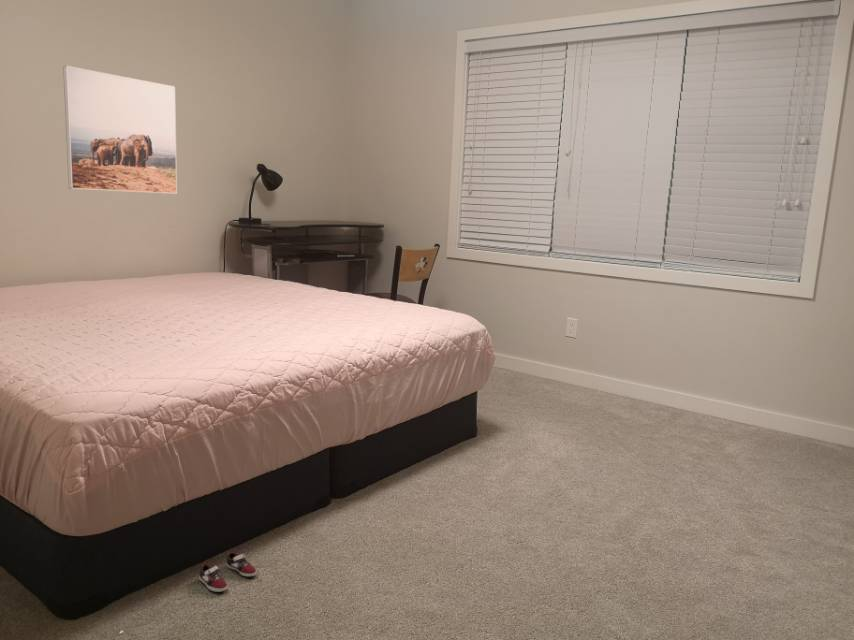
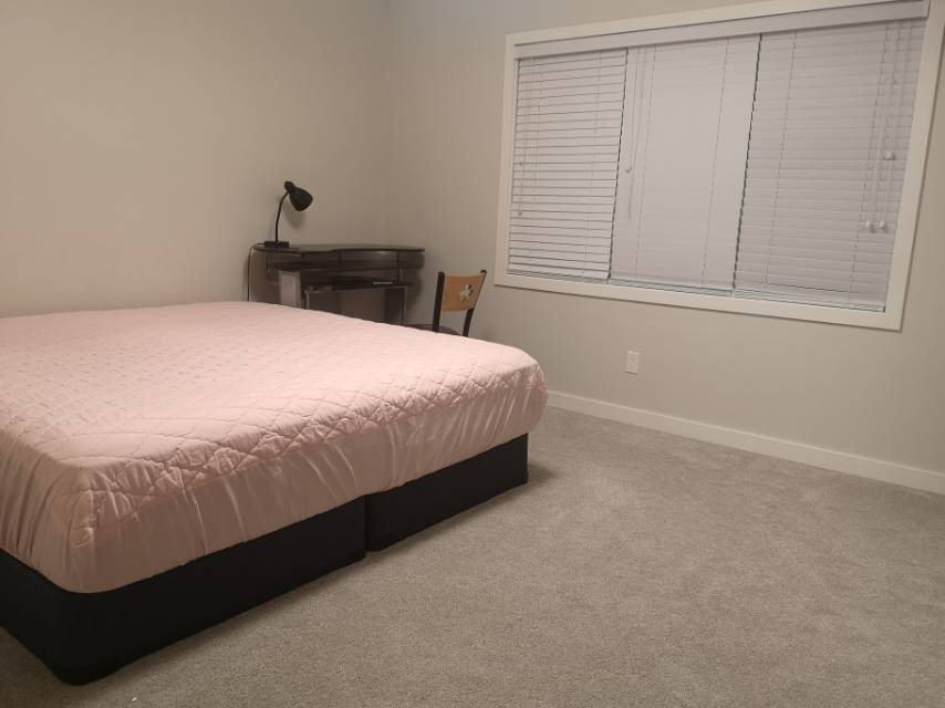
- sneaker [198,551,258,593]
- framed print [62,65,178,195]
